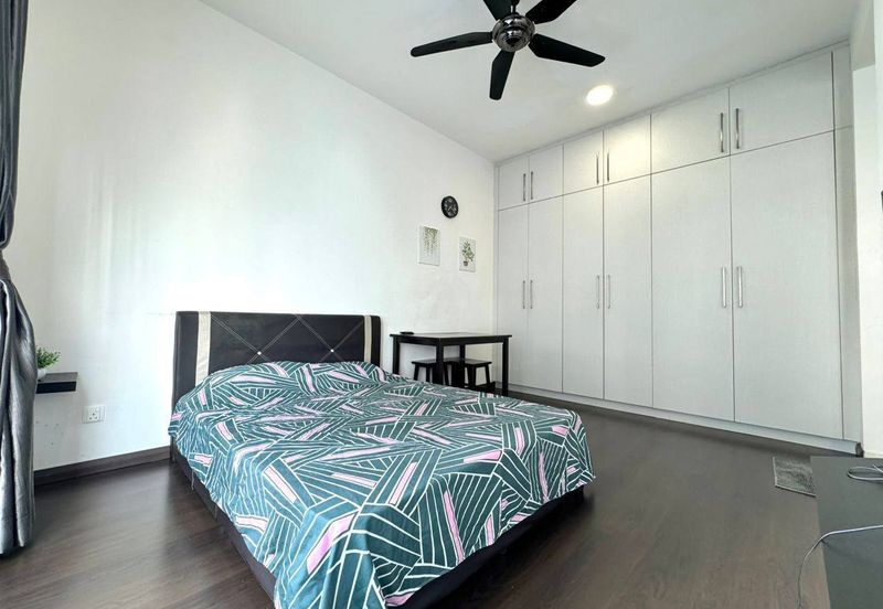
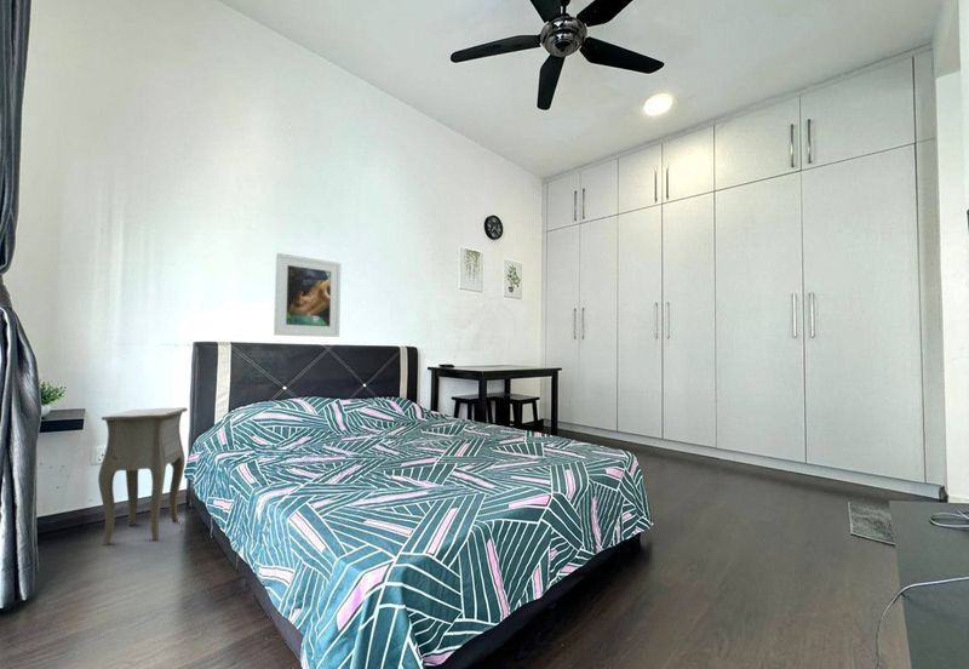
+ side table [97,406,189,547]
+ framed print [273,252,342,338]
